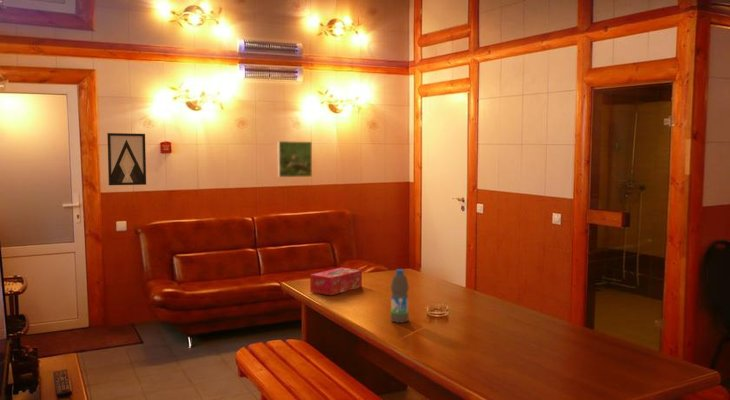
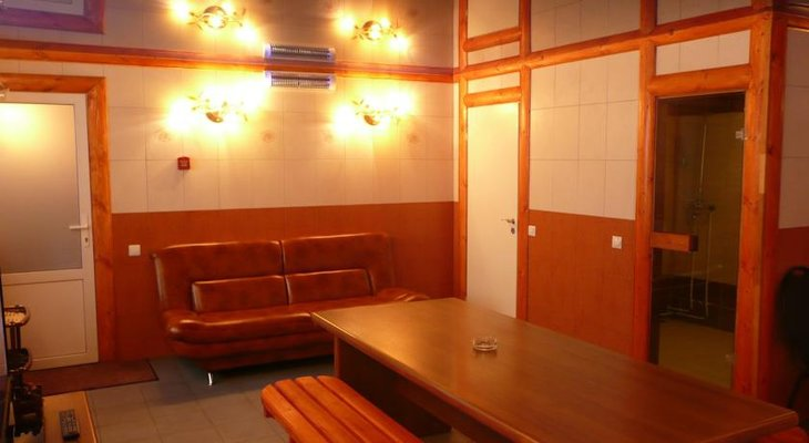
- water bottle [389,268,410,324]
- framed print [277,140,313,178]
- tissue box [309,267,363,296]
- wall art [106,132,147,186]
